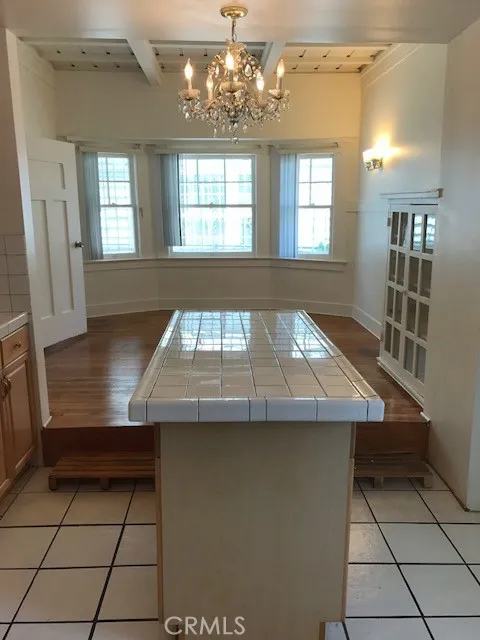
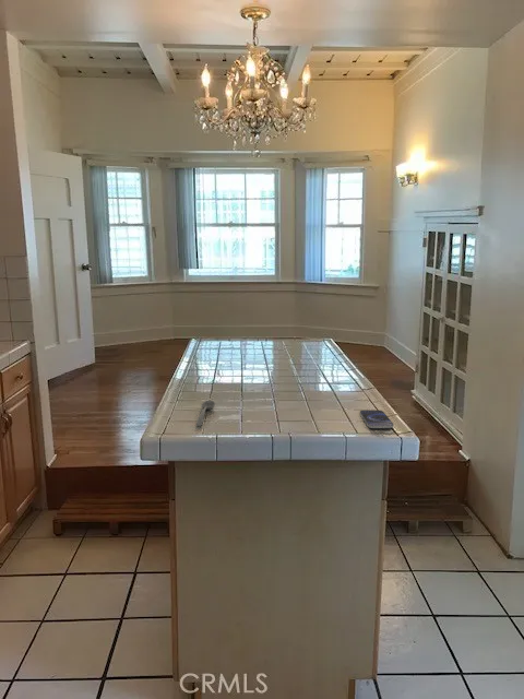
+ soupspoon [195,400,216,427]
+ smartphone [359,410,394,429]
